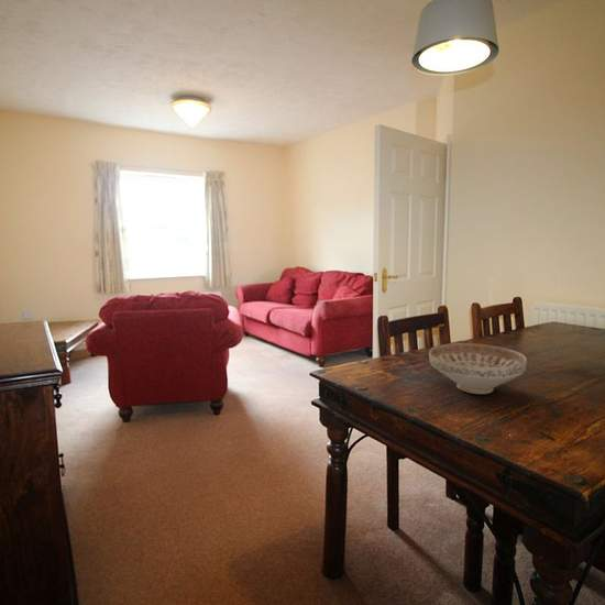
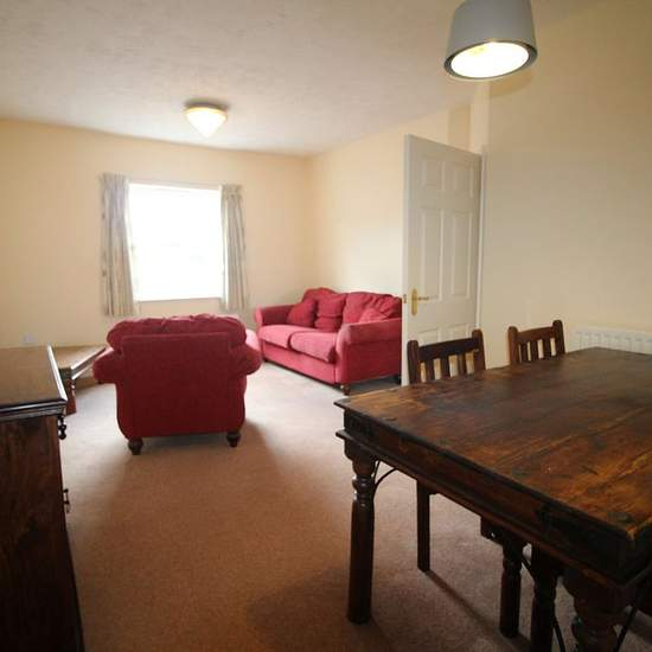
- decorative bowl [428,342,528,395]
